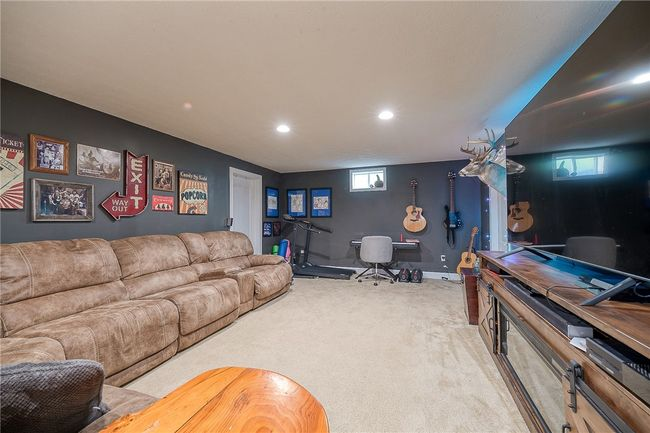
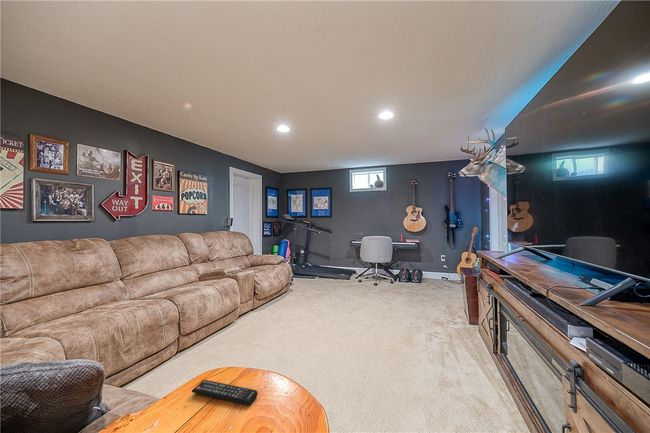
+ remote control [191,379,259,406]
